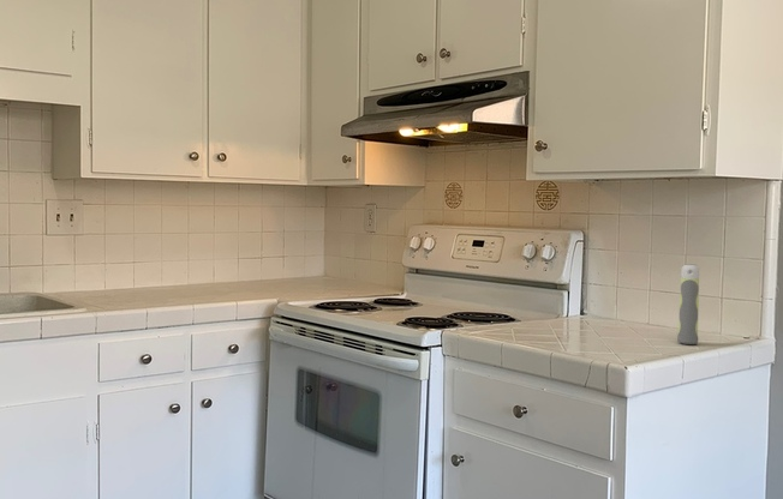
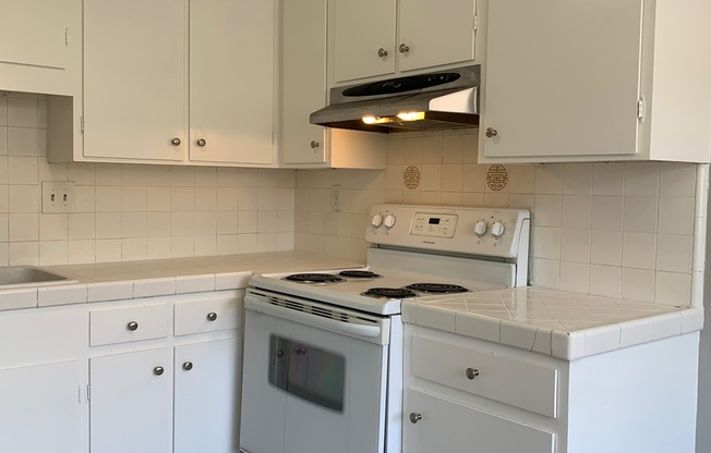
- spray bottle [676,263,700,345]
